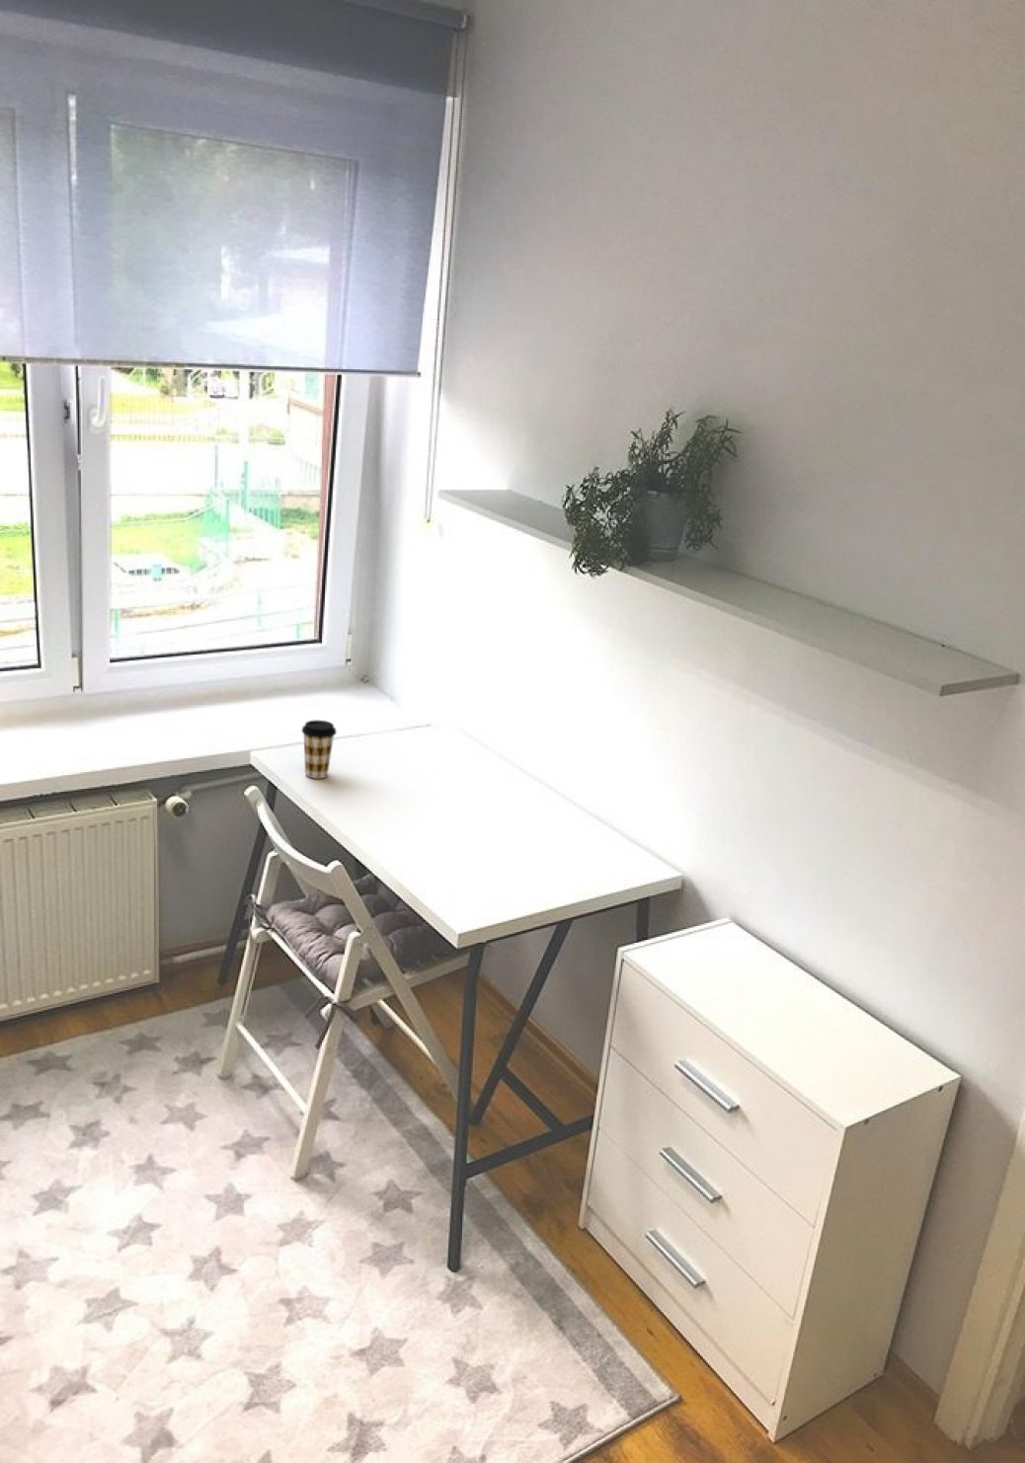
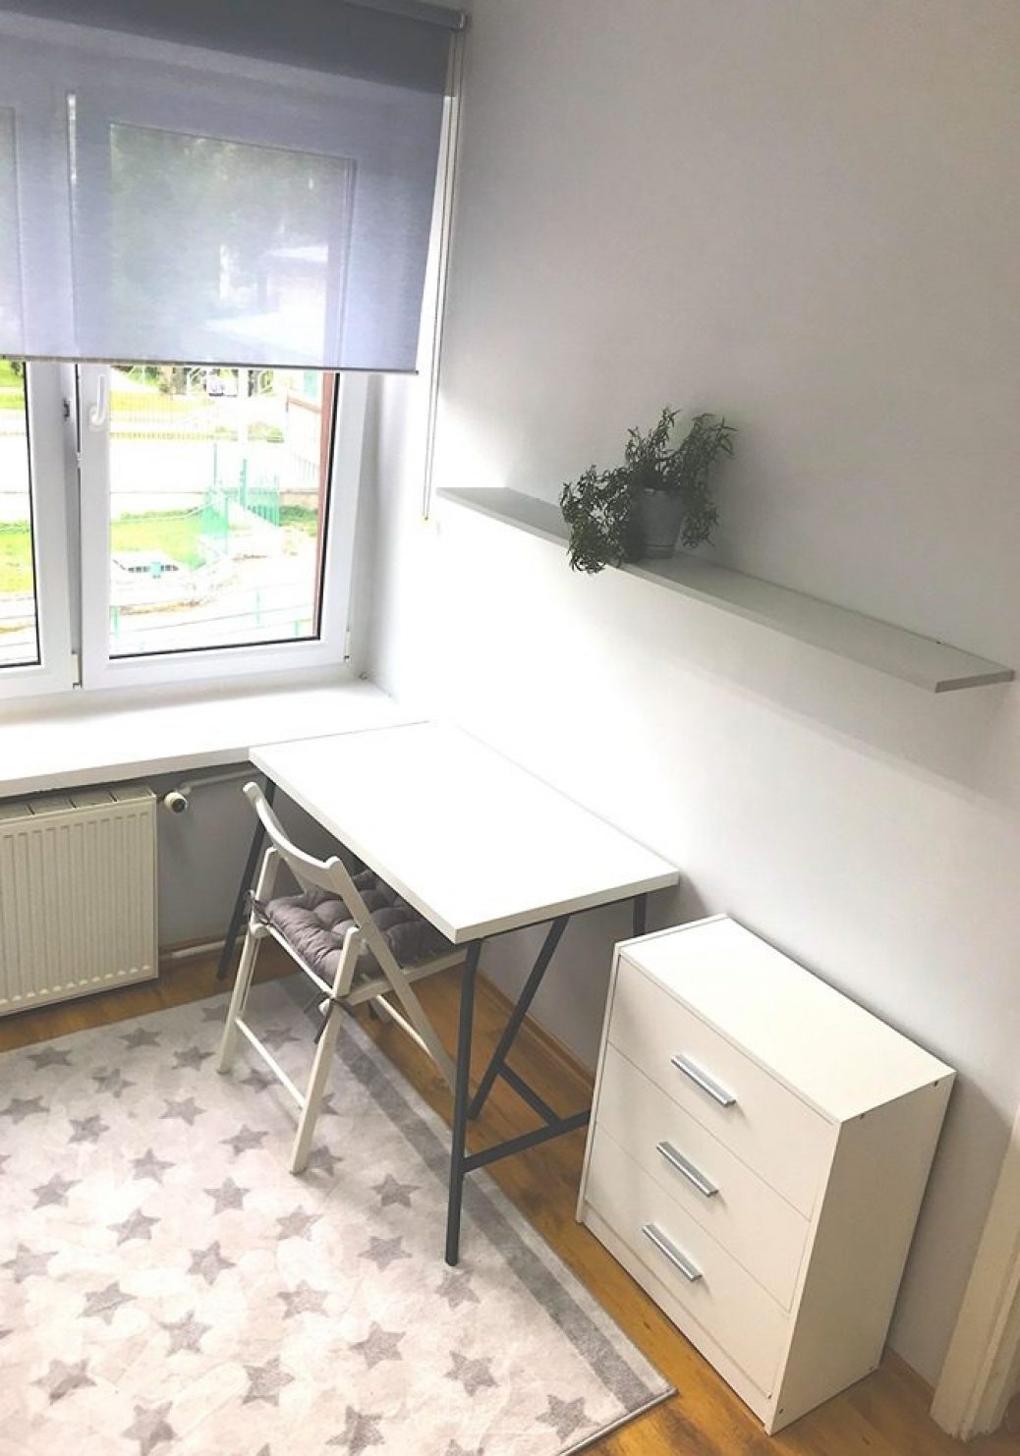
- coffee cup [301,718,338,779]
